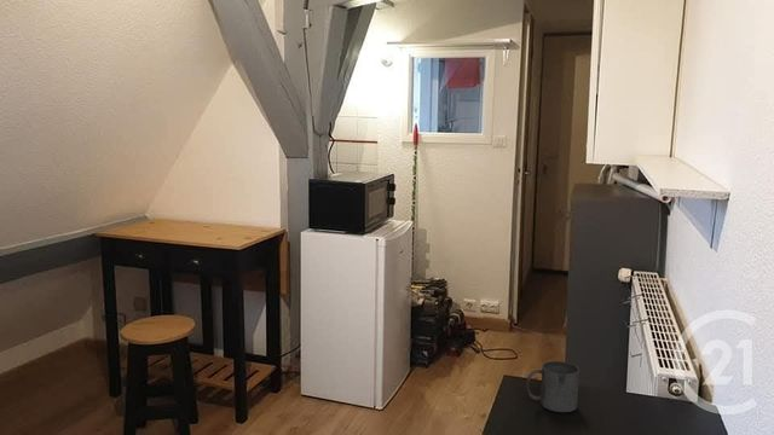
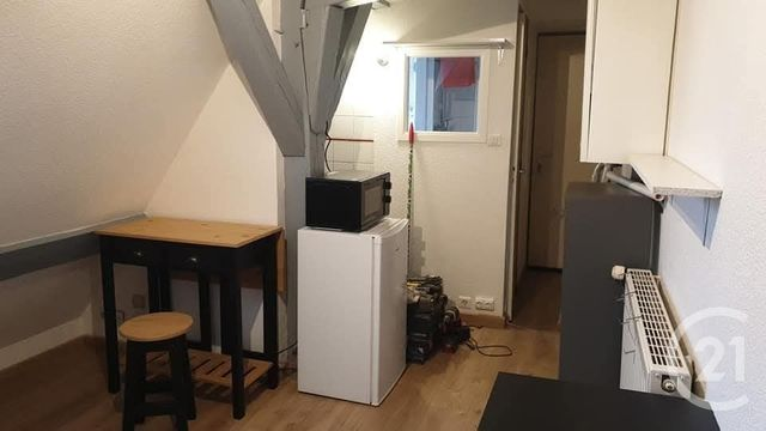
- mug [525,360,580,413]
